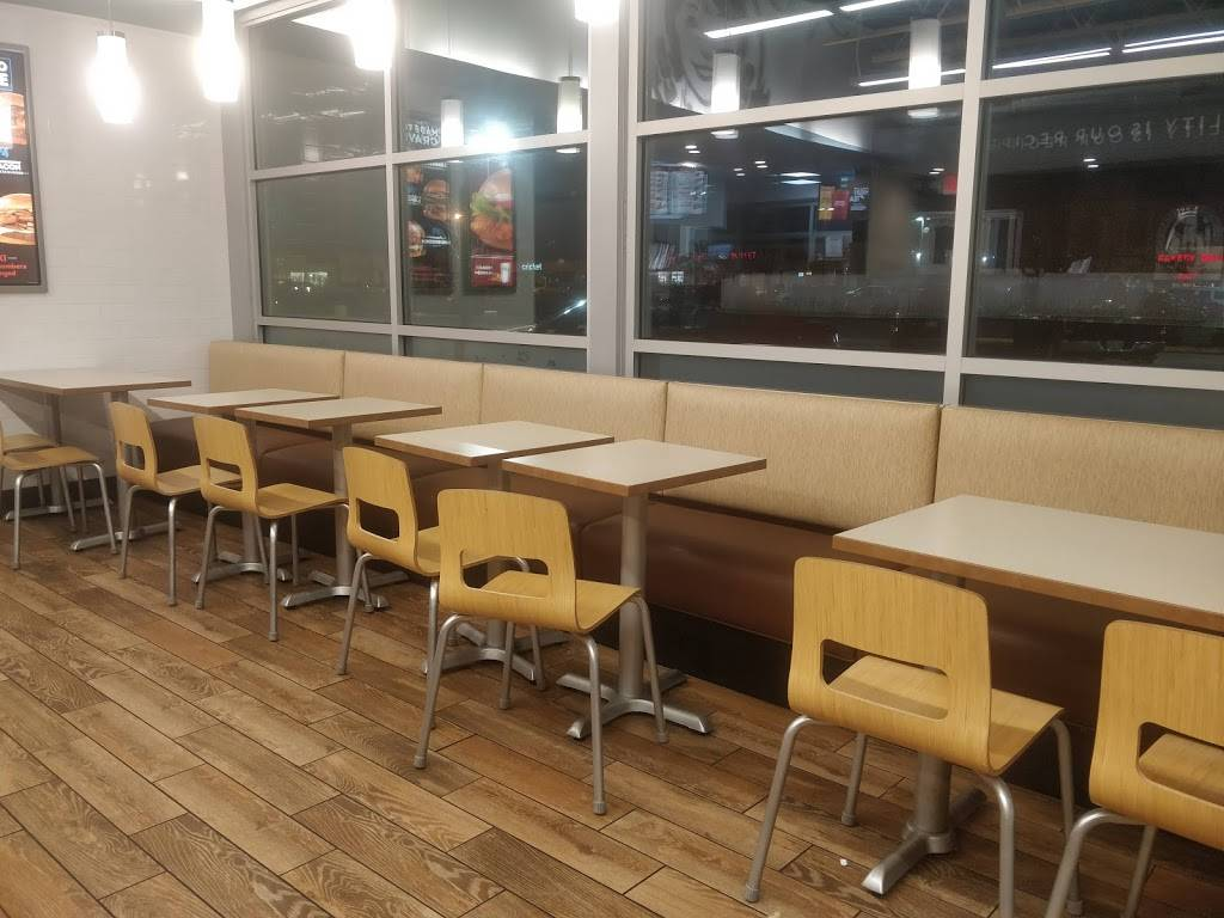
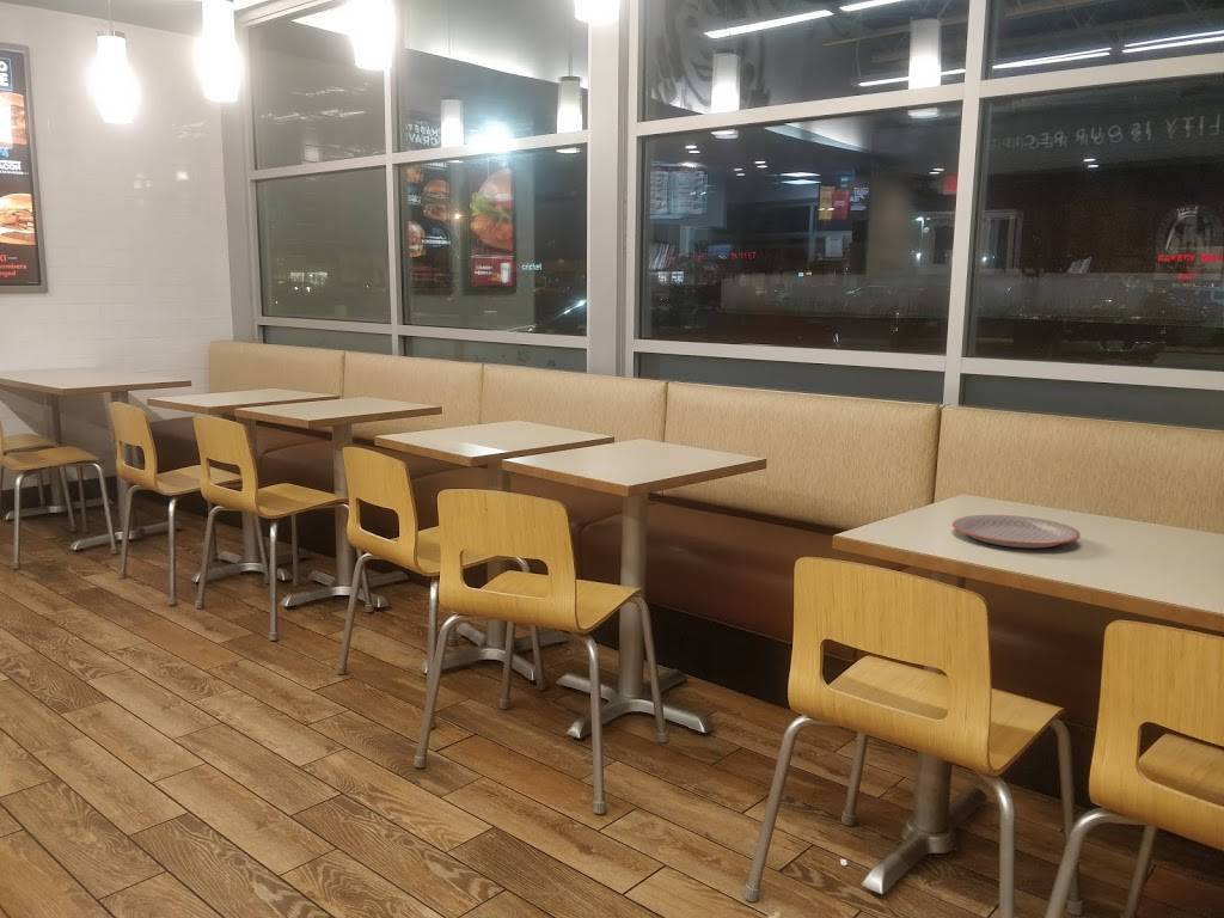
+ plate [951,514,1082,549]
